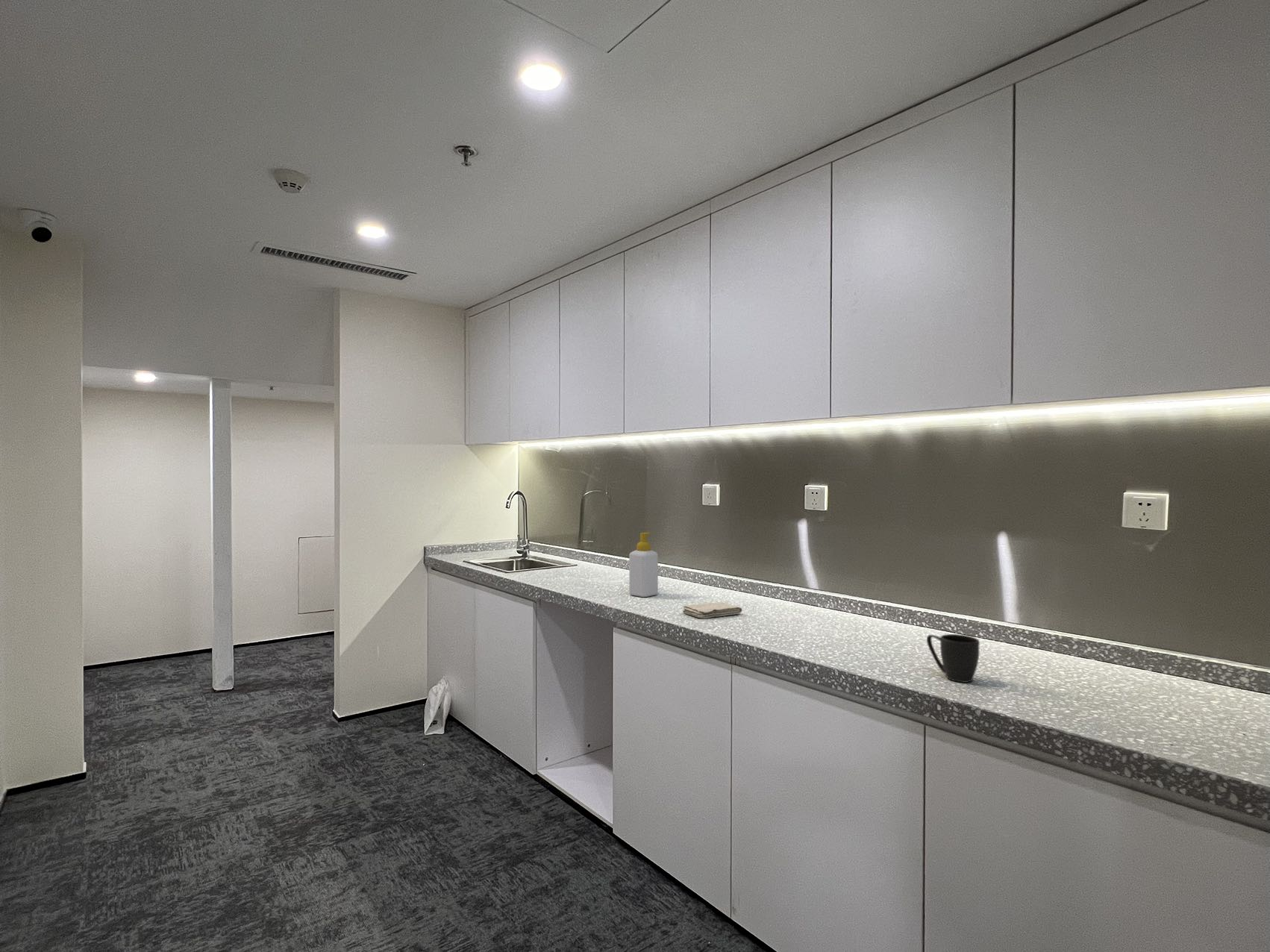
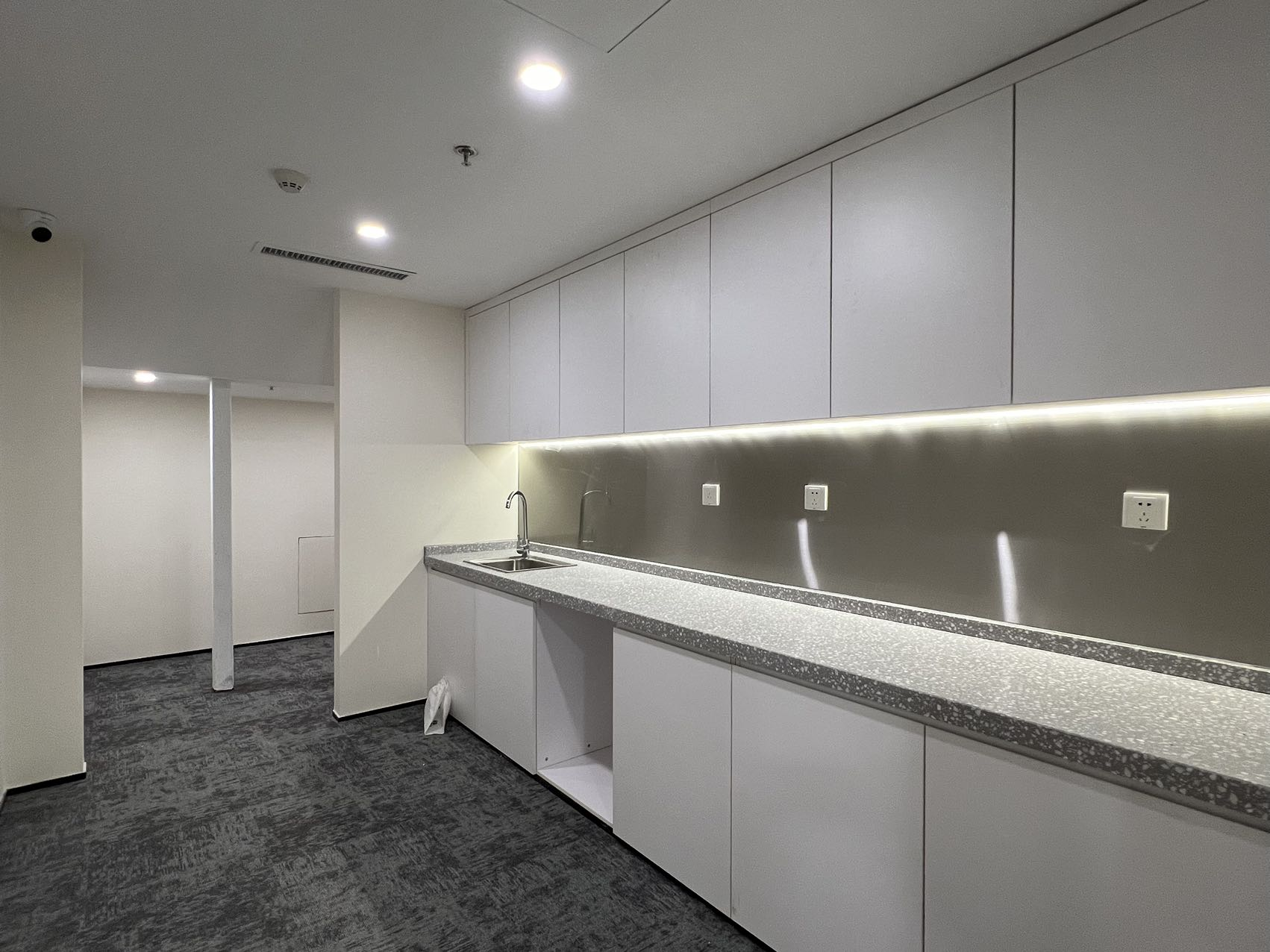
- mug [926,633,980,683]
- washcloth [682,601,742,619]
- soap bottle [628,532,659,598]
